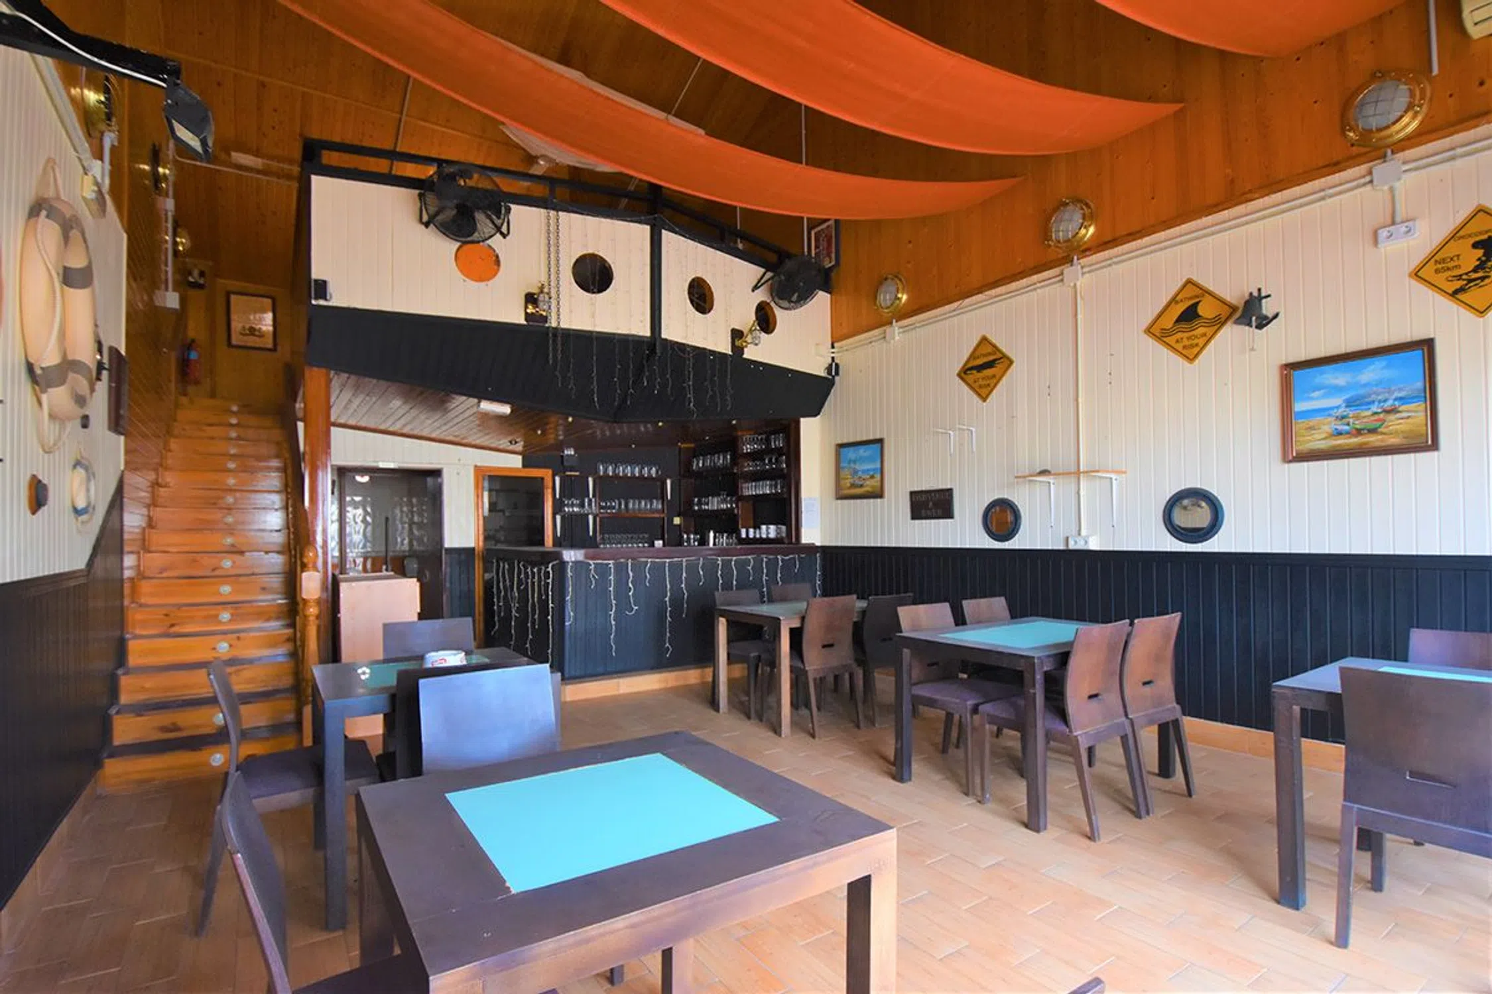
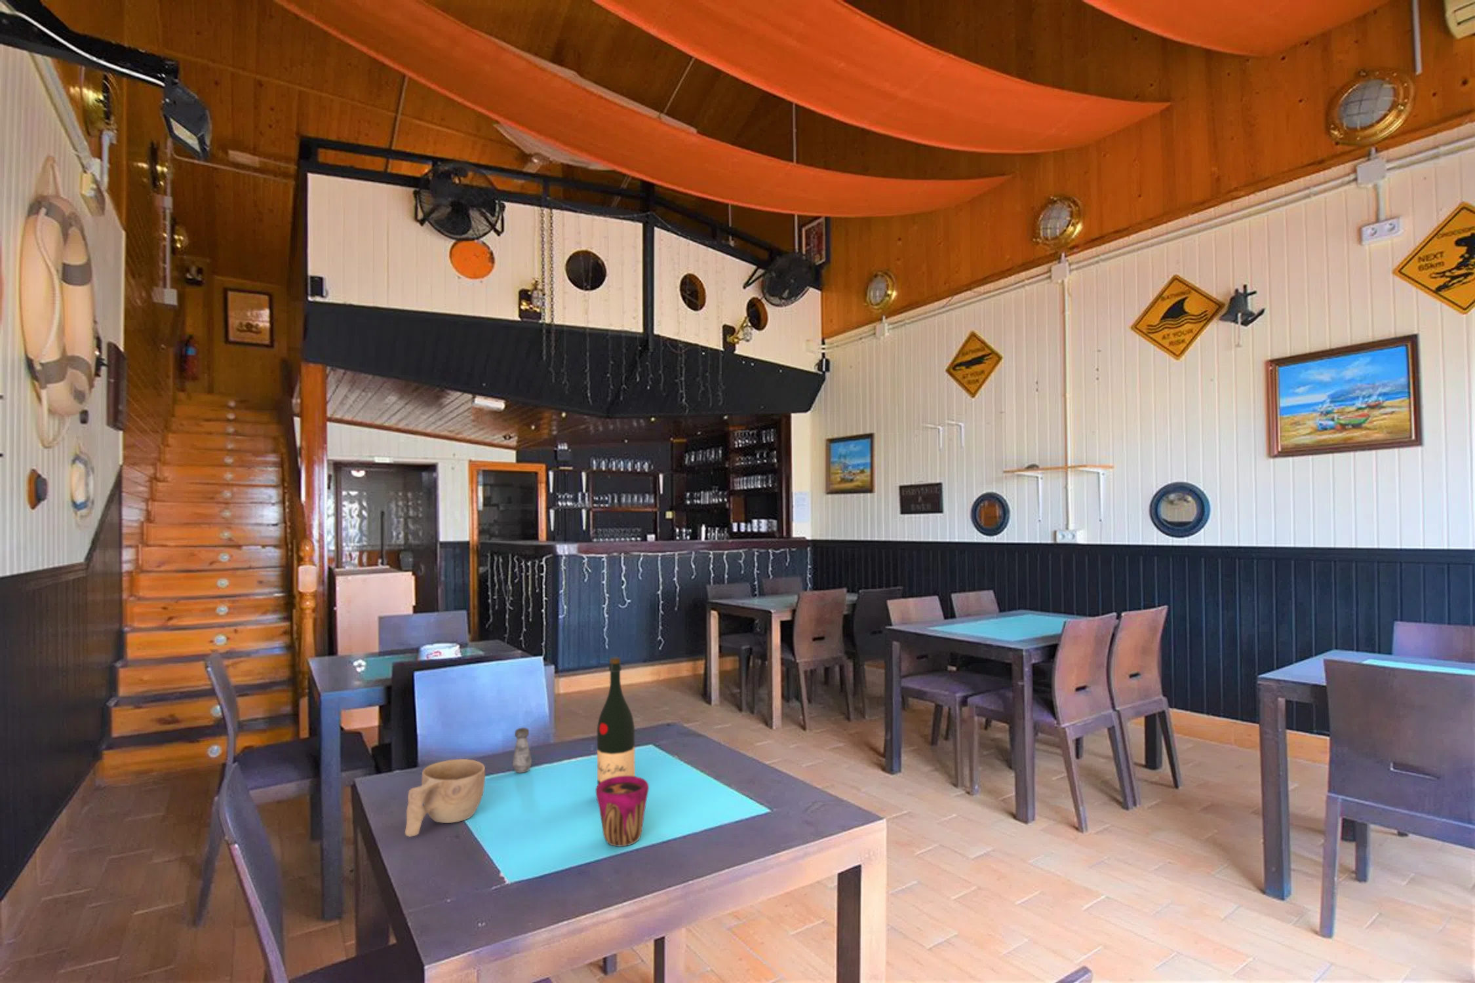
+ cup [405,758,486,837]
+ salt shaker [513,726,532,773]
+ wine bottle [597,656,635,786]
+ cup [595,776,650,847]
